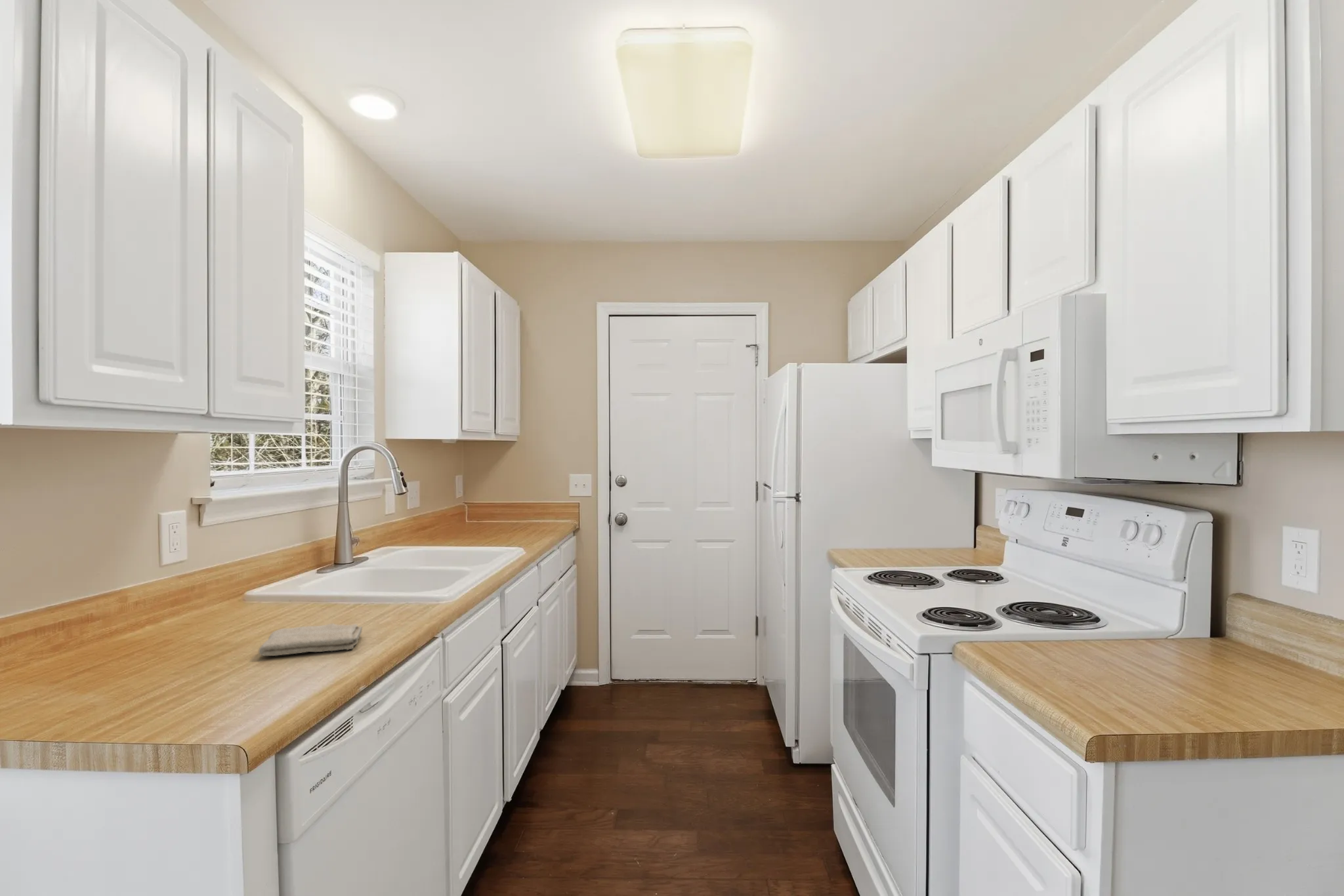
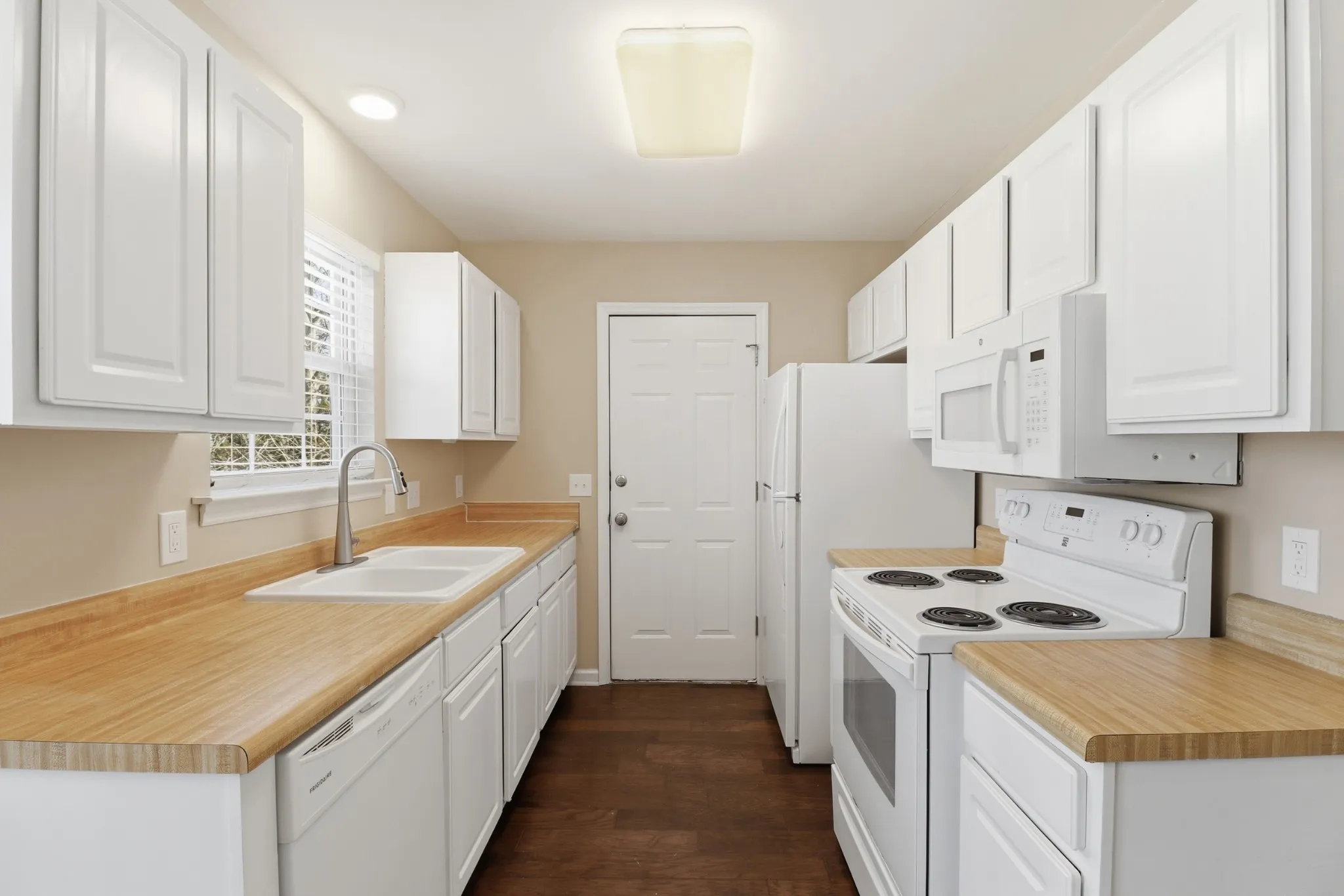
- washcloth [259,623,363,657]
